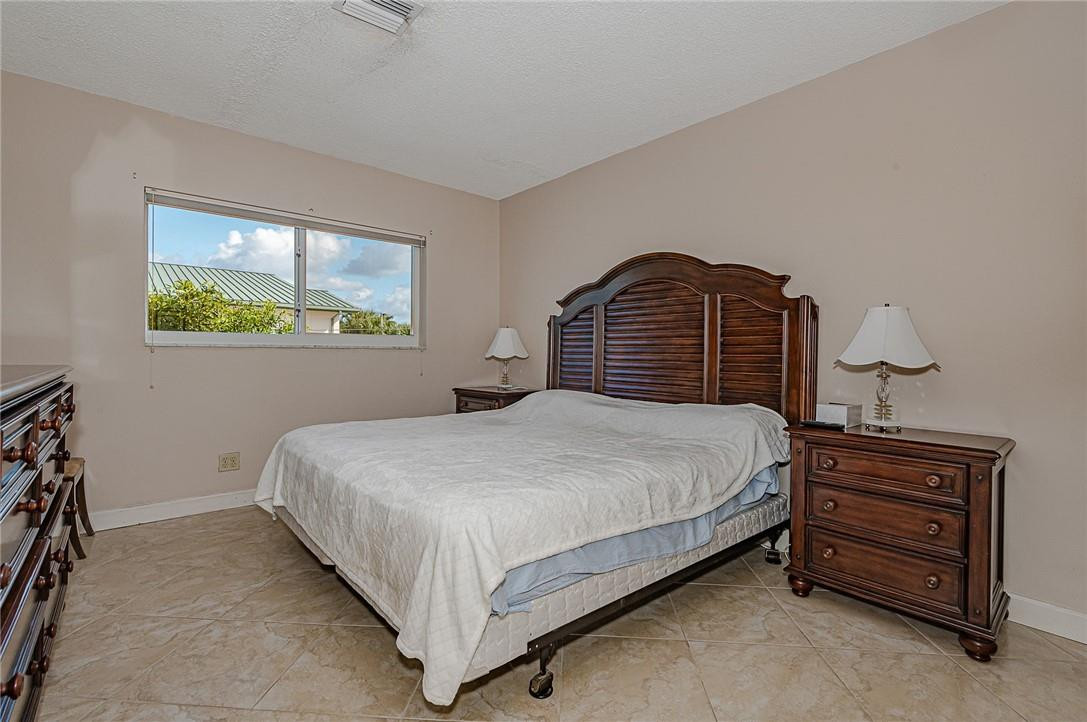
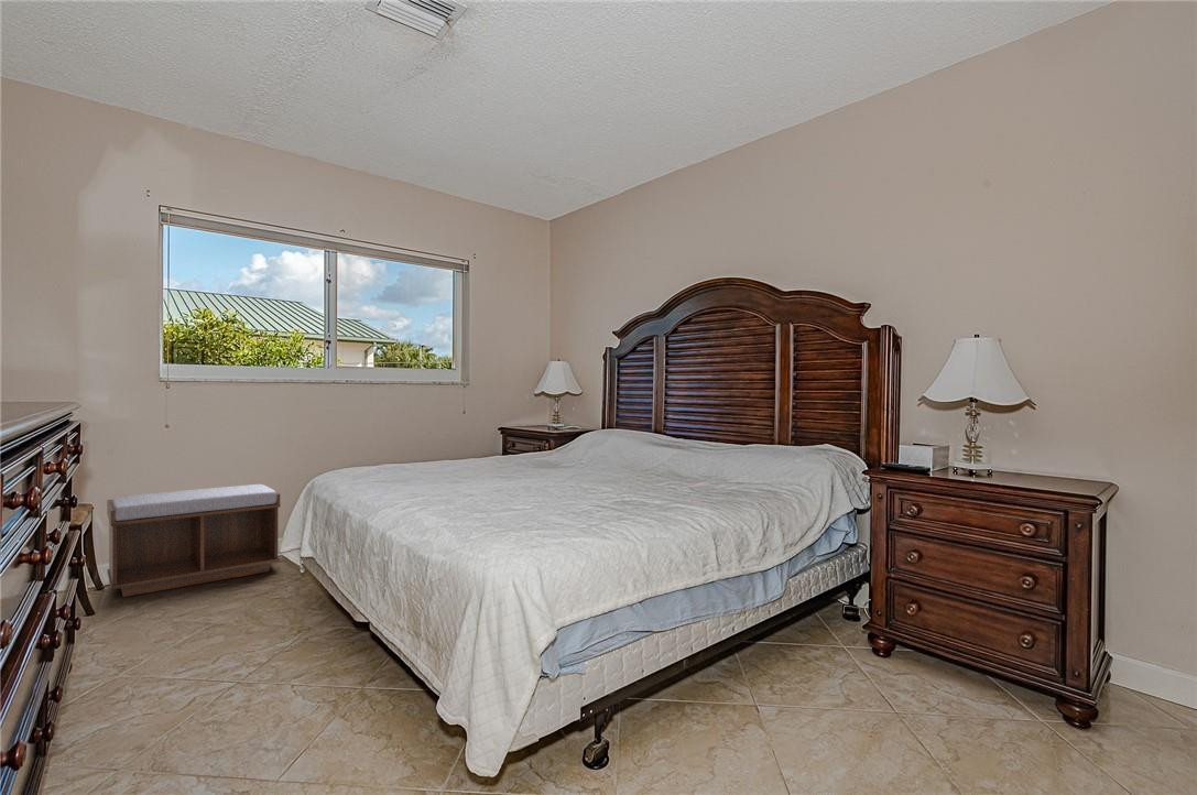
+ bench [106,483,281,598]
